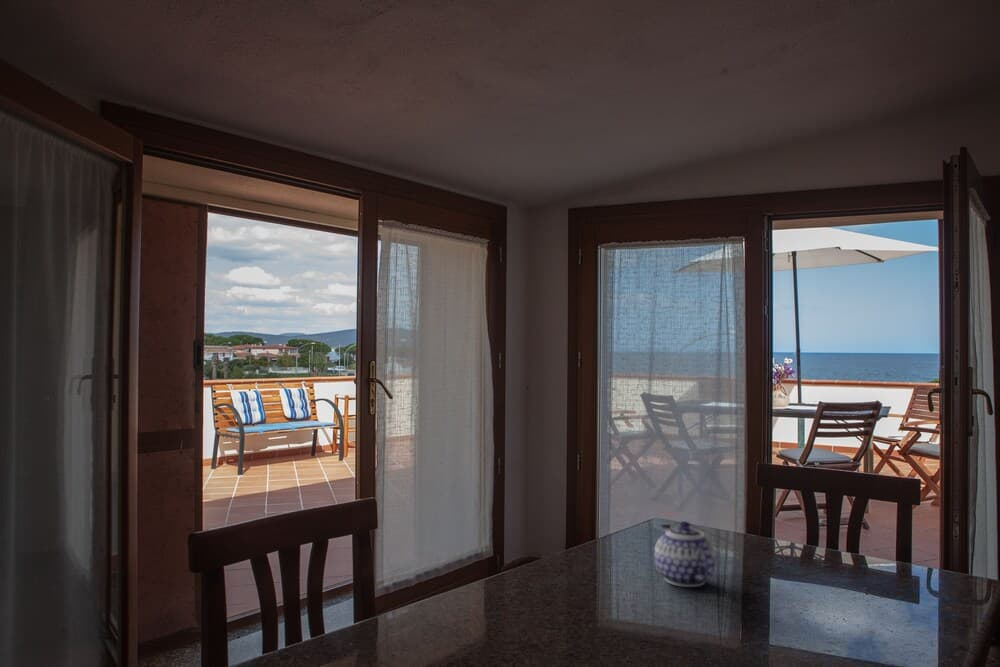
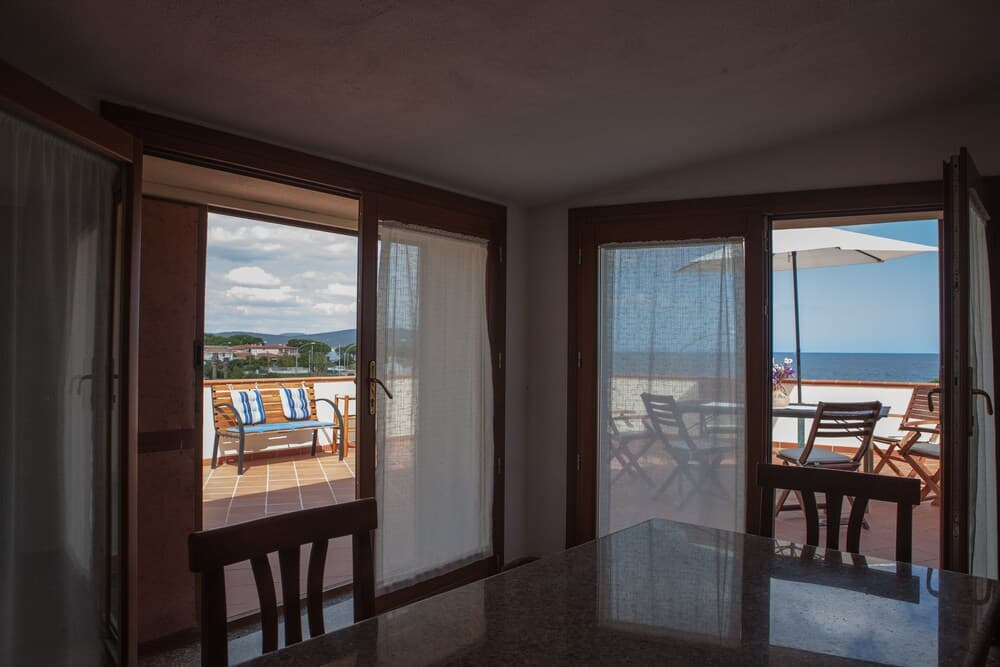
- teapot [653,520,717,588]
